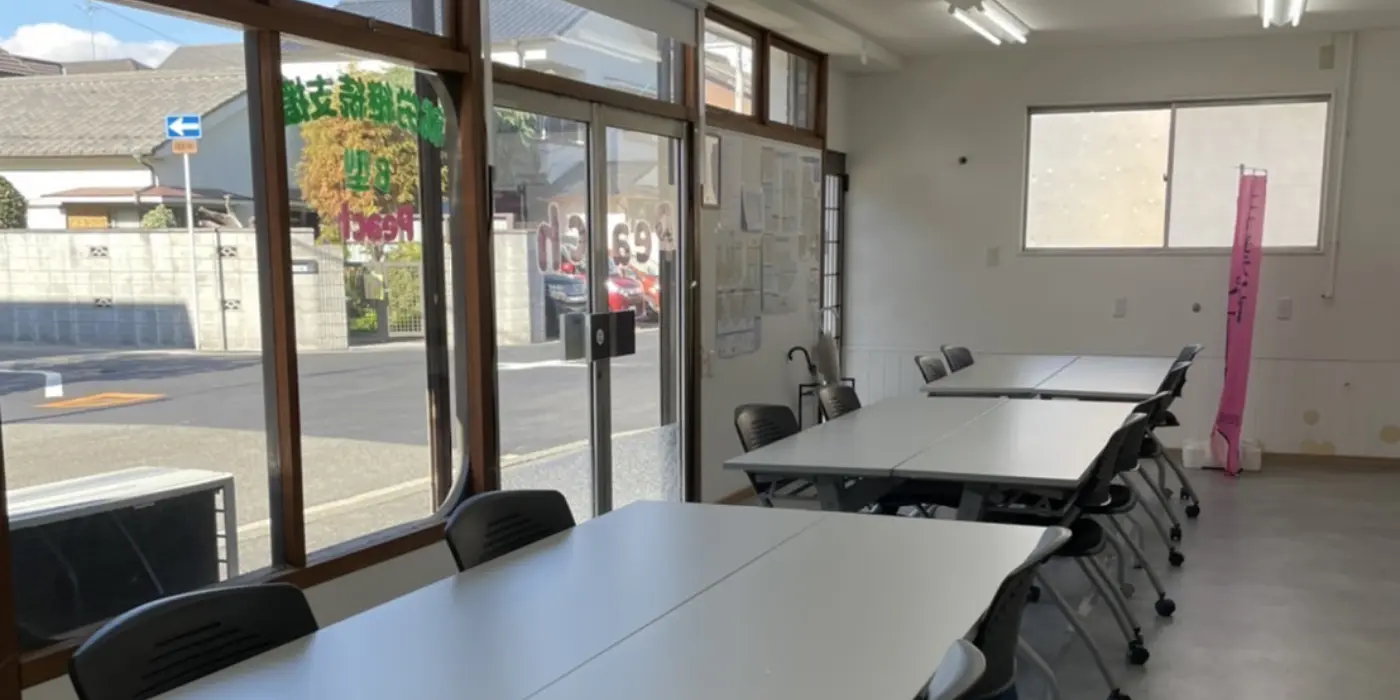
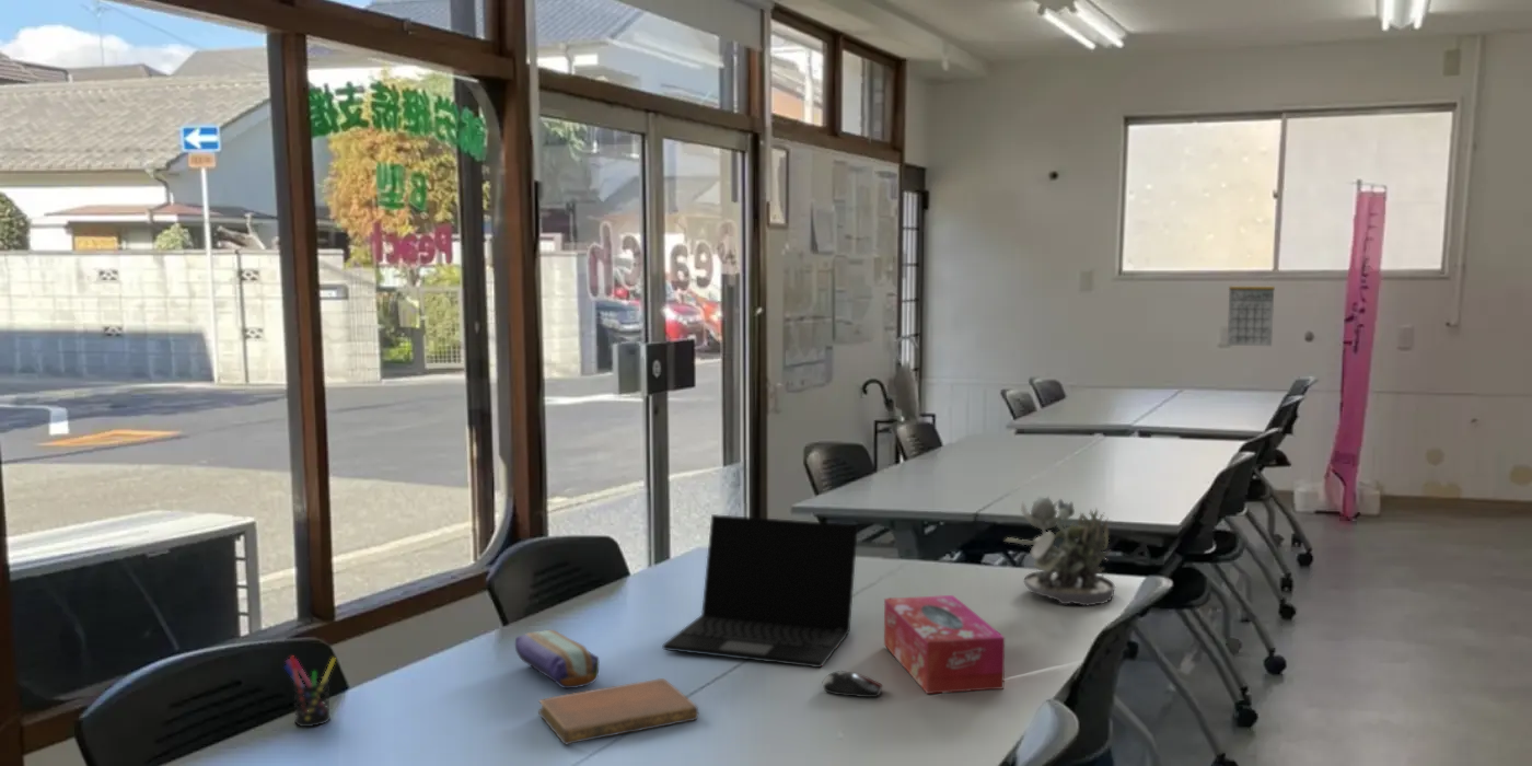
+ calendar [1227,271,1276,347]
+ succulent plant [1003,494,1116,607]
+ notebook [537,677,699,745]
+ pencil case [514,629,601,689]
+ pen holder [282,655,337,728]
+ computer mouse [822,670,883,698]
+ laptop [661,513,859,669]
+ tissue box [883,594,1006,695]
